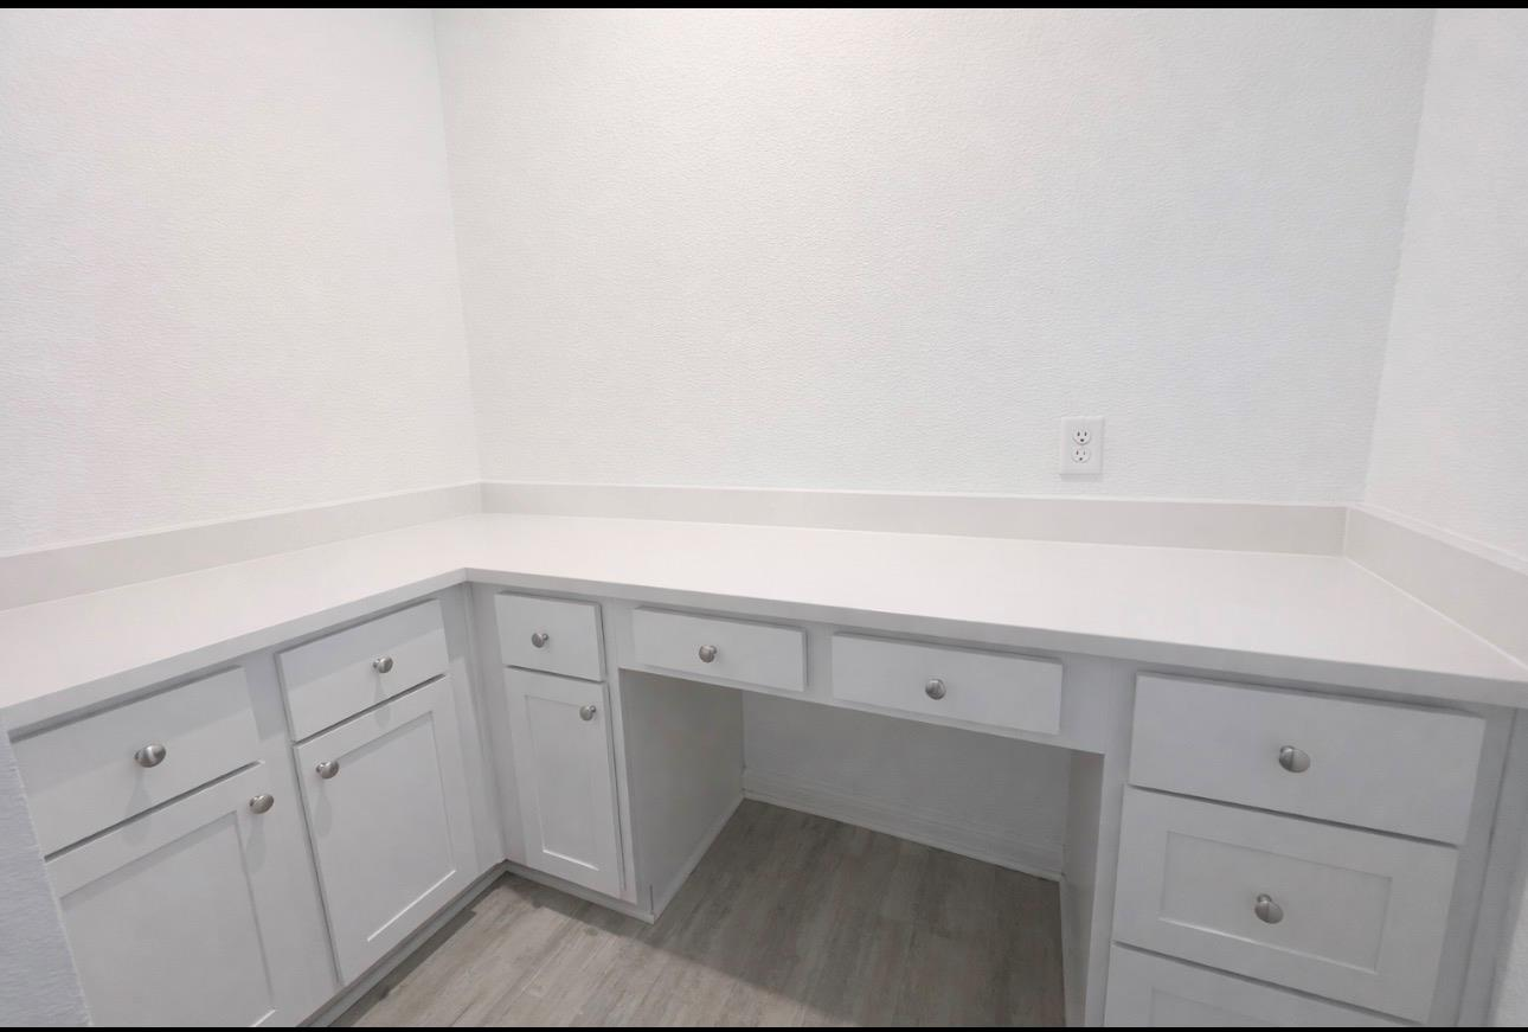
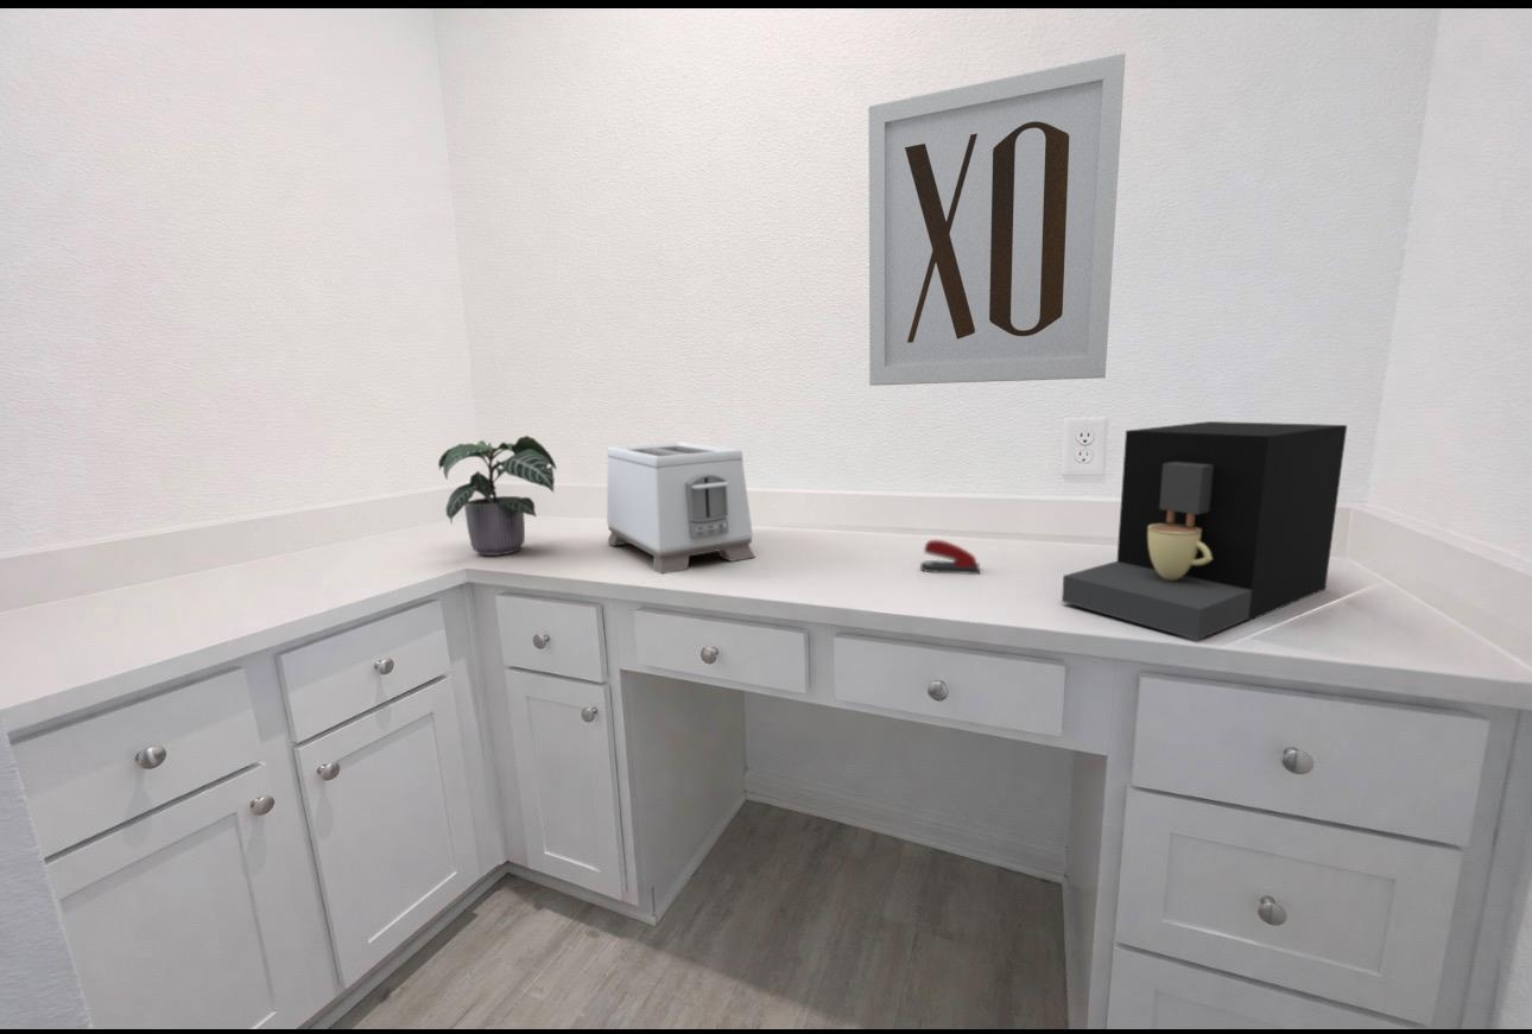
+ coffee maker [1061,420,1348,641]
+ toaster [606,440,756,575]
+ stapler [919,539,981,576]
+ potted plant [437,434,558,557]
+ wall art [867,51,1127,387]
